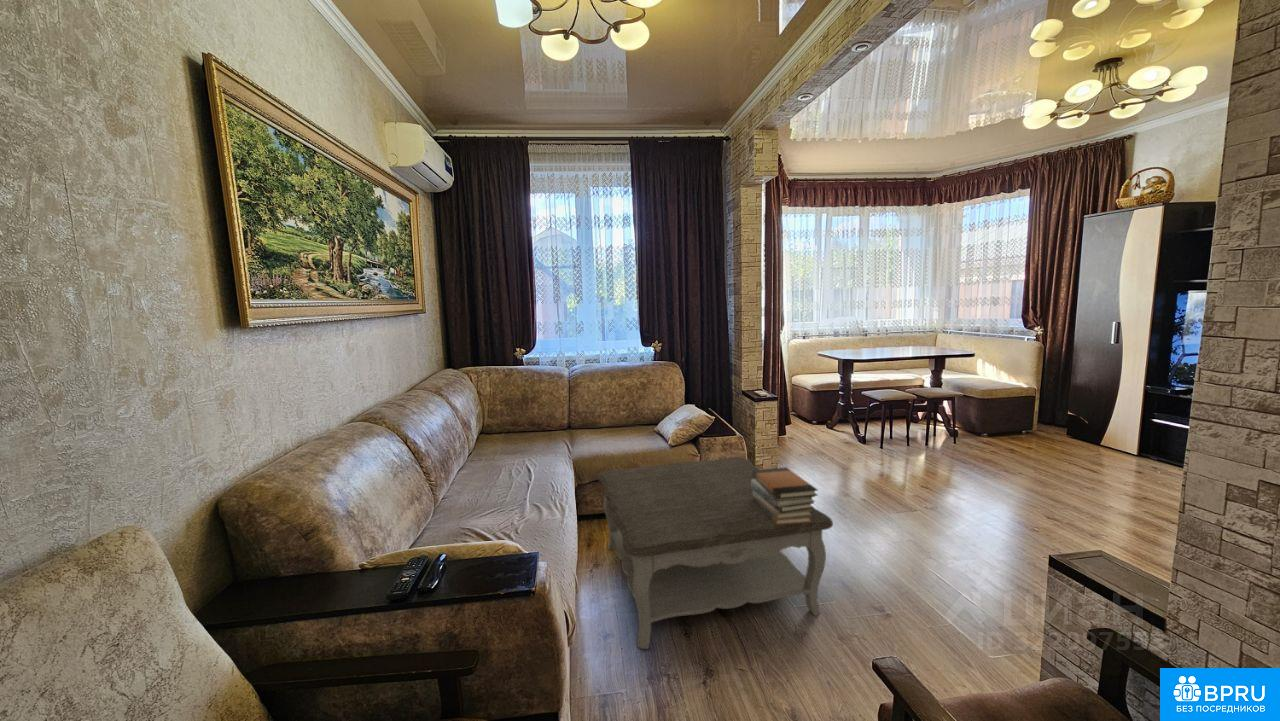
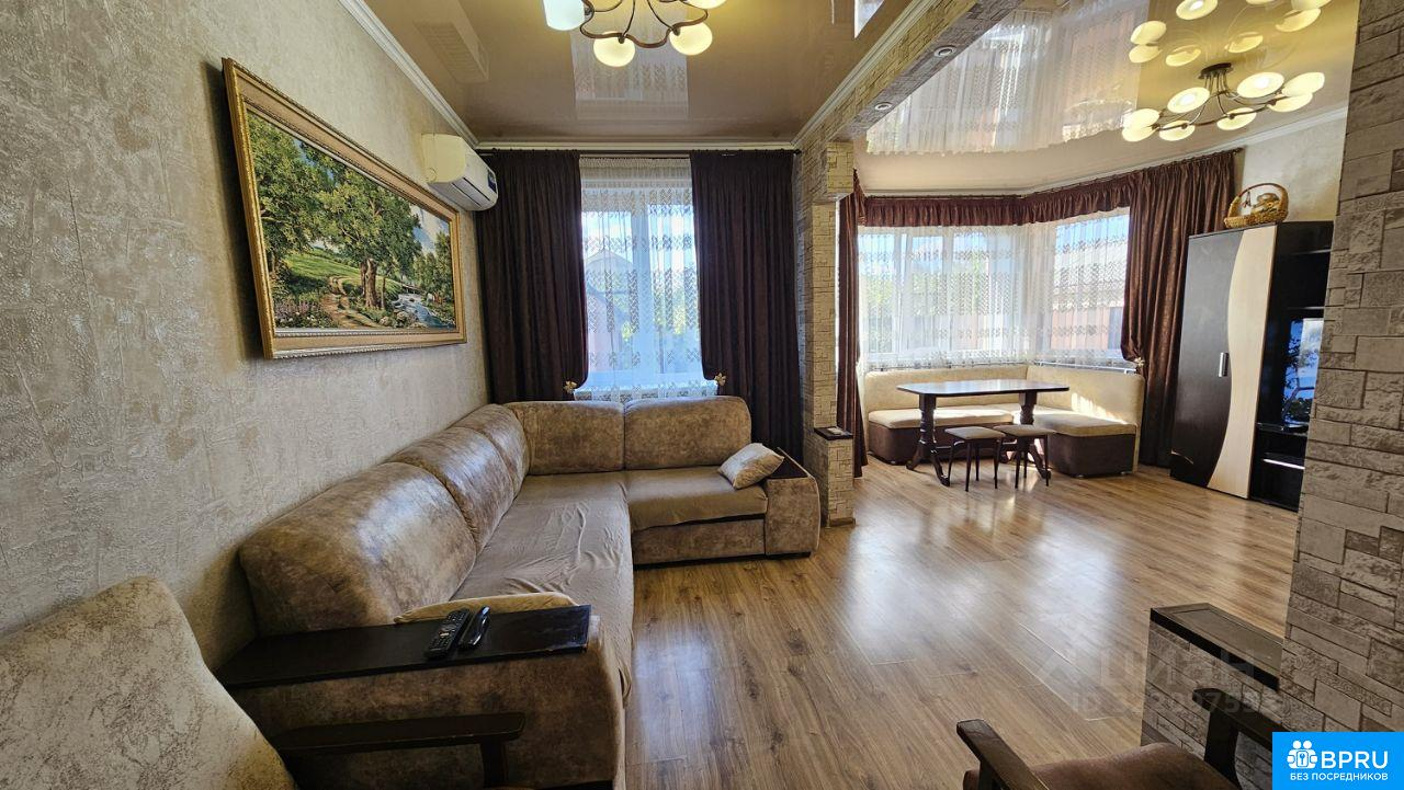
- book stack [751,466,819,525]
- coffee table [597,456,834,650]
